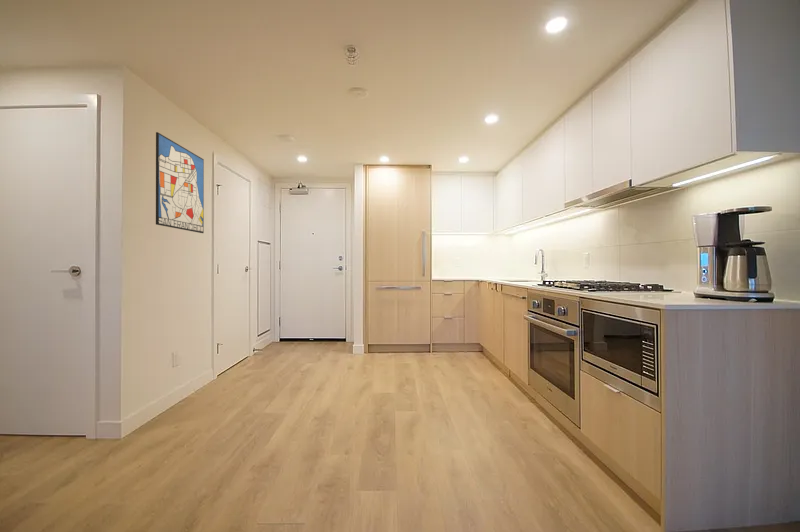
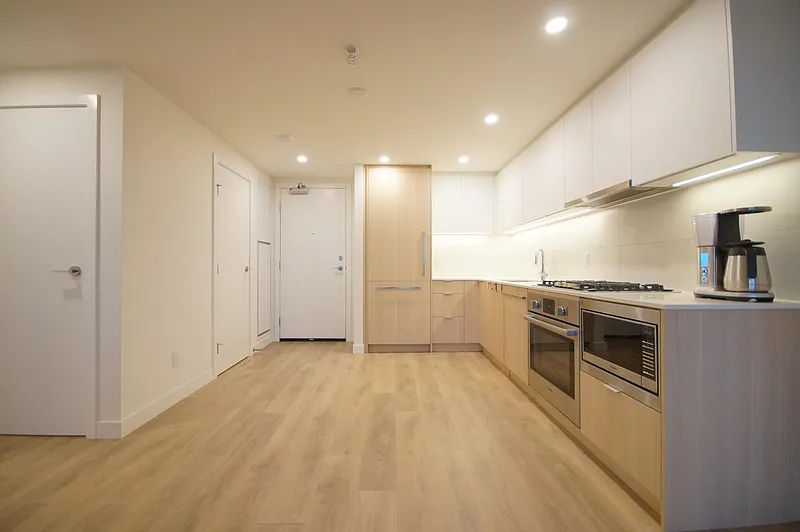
- wall art [155,131,205,234]
